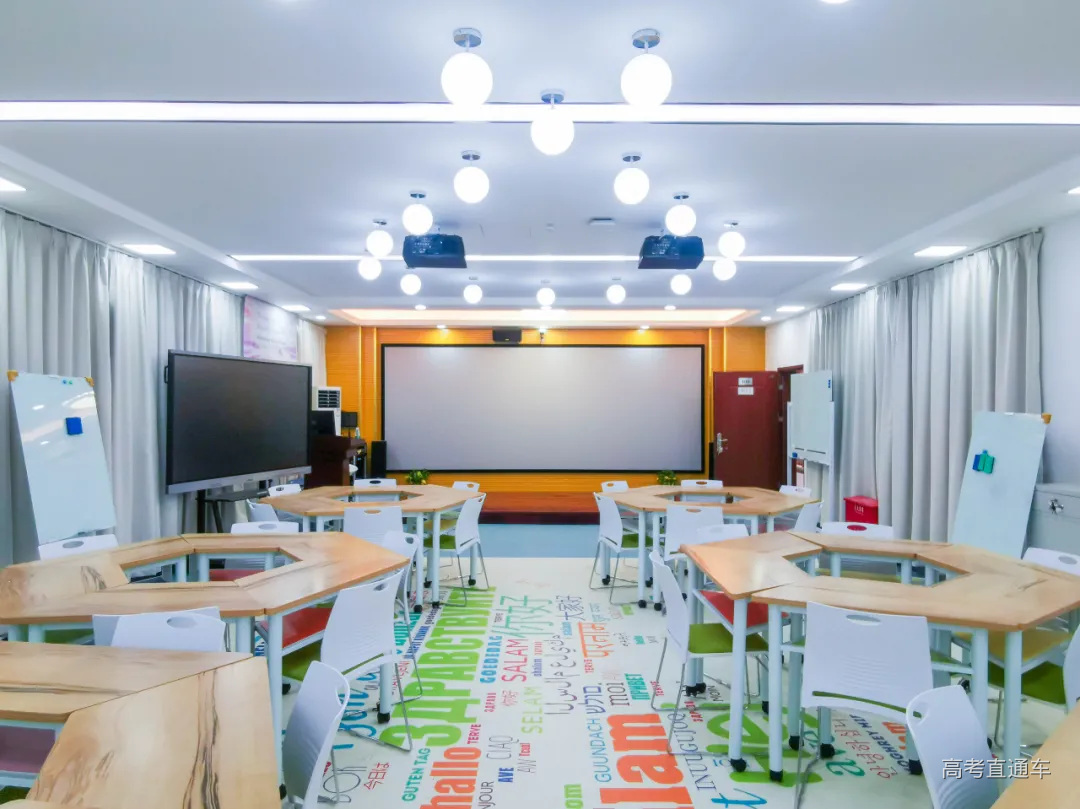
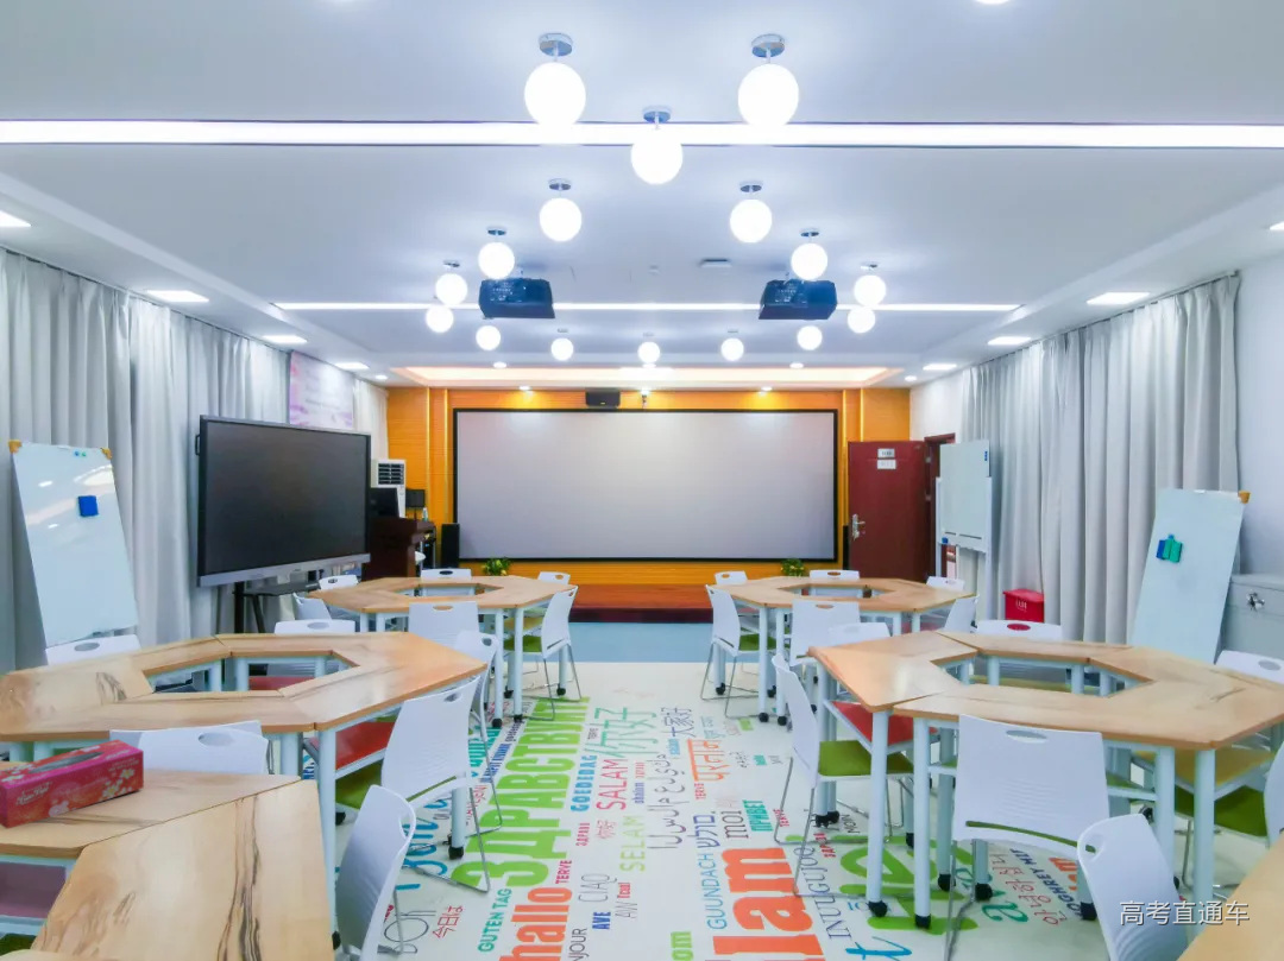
+ tissue box [0,739,145,830]
